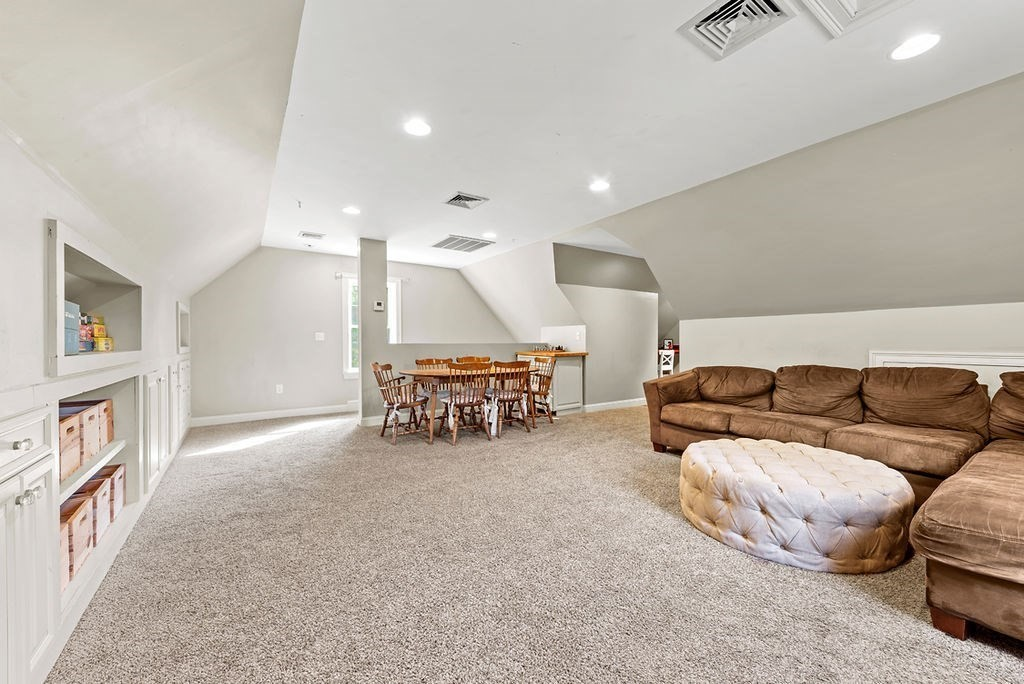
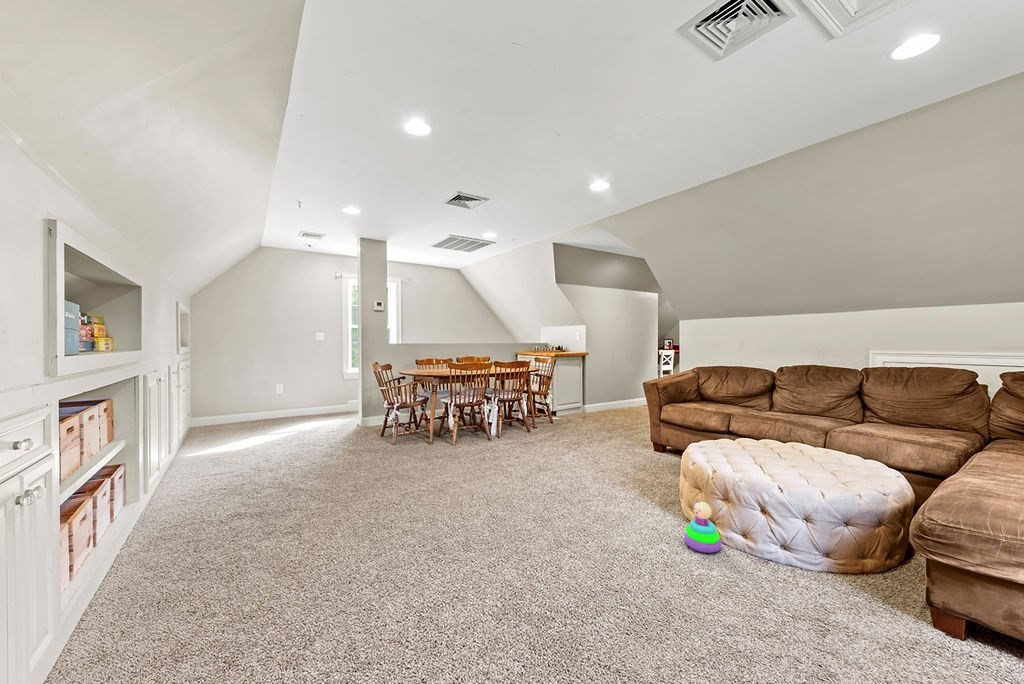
+ stacking toy [683,499,723,554]
